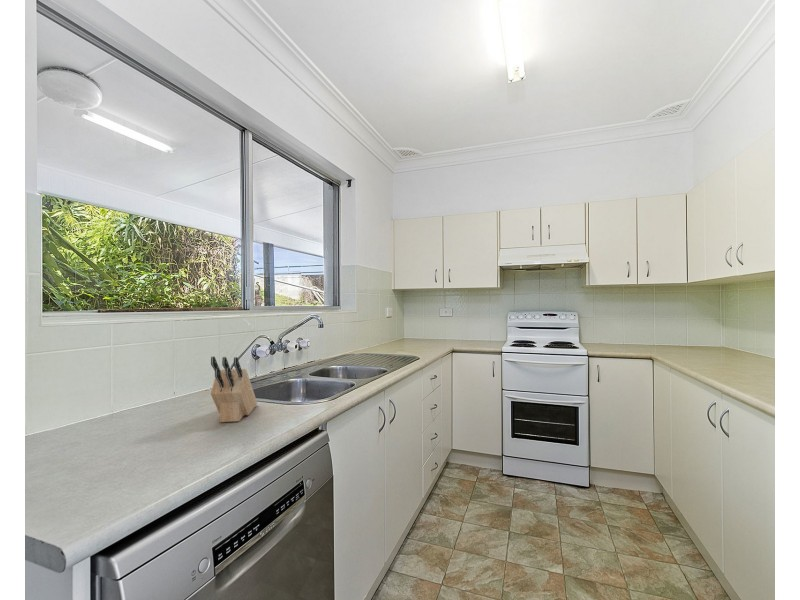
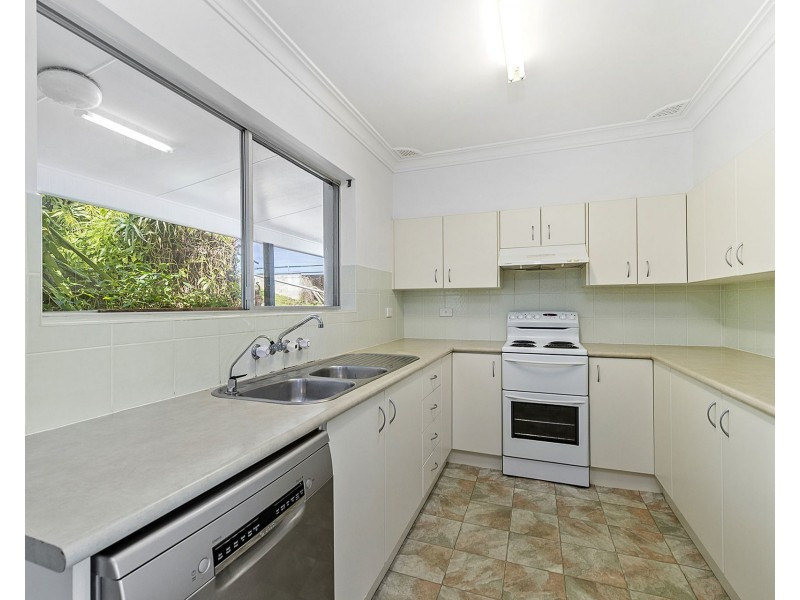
- knife block [210,355,258,423]
